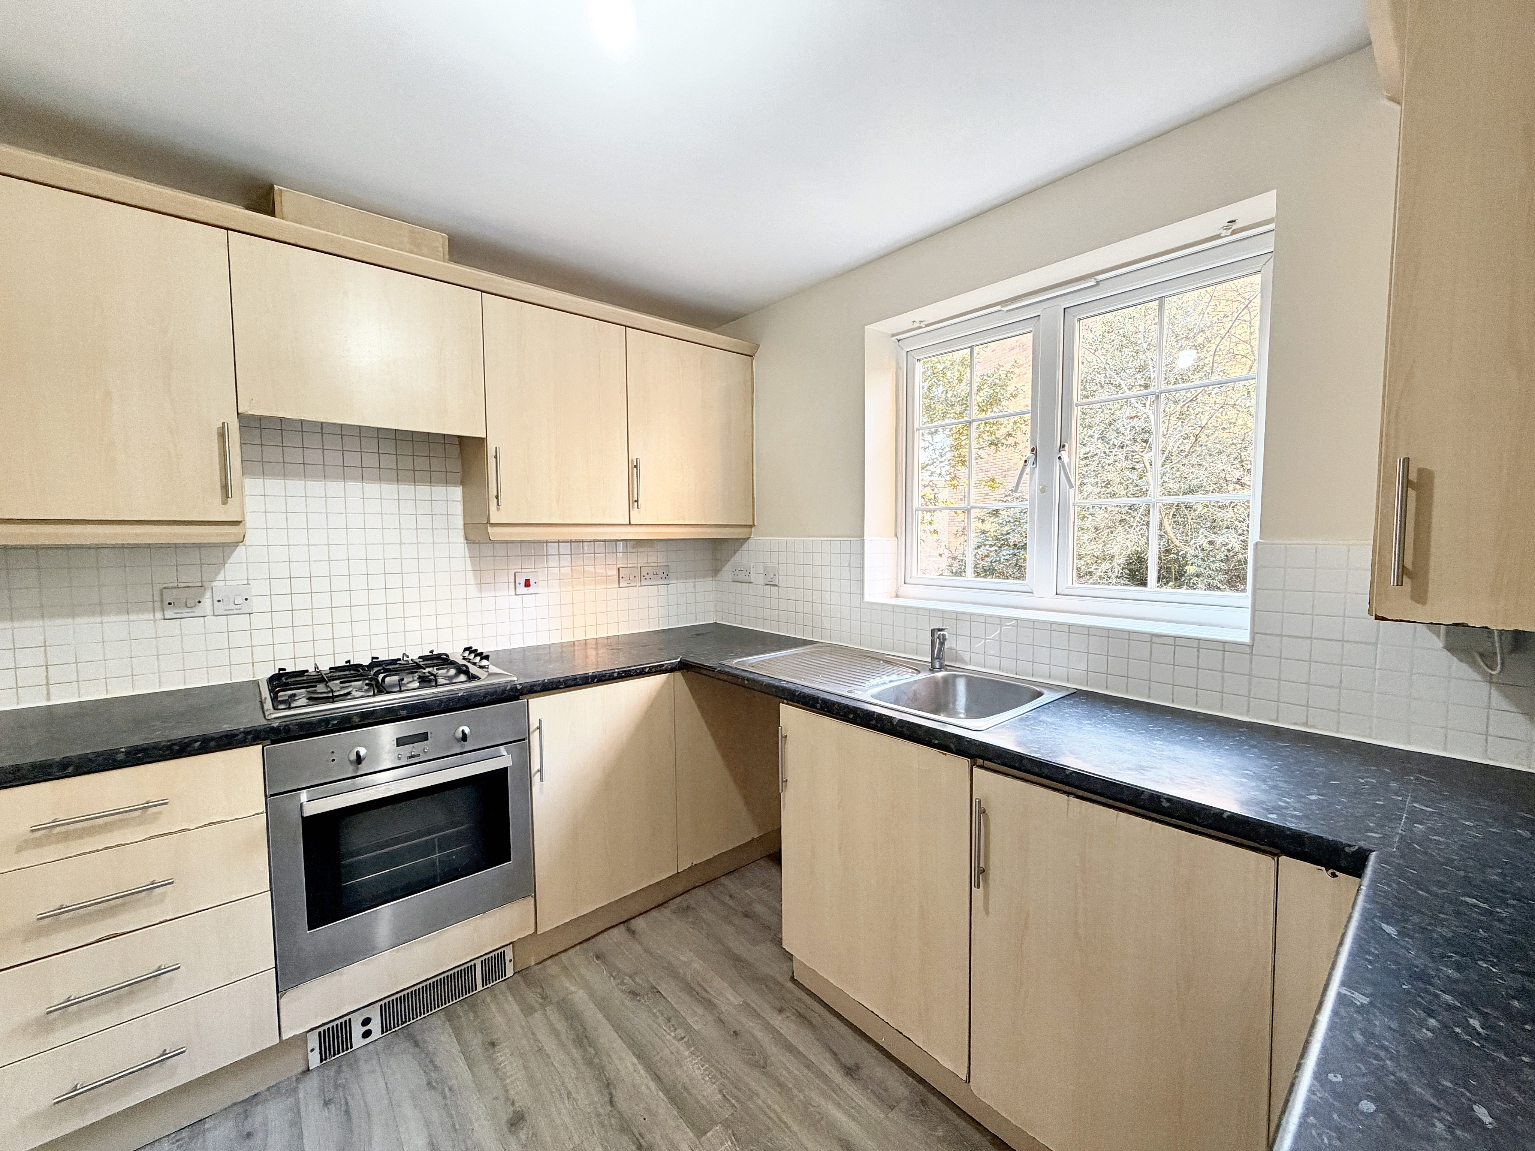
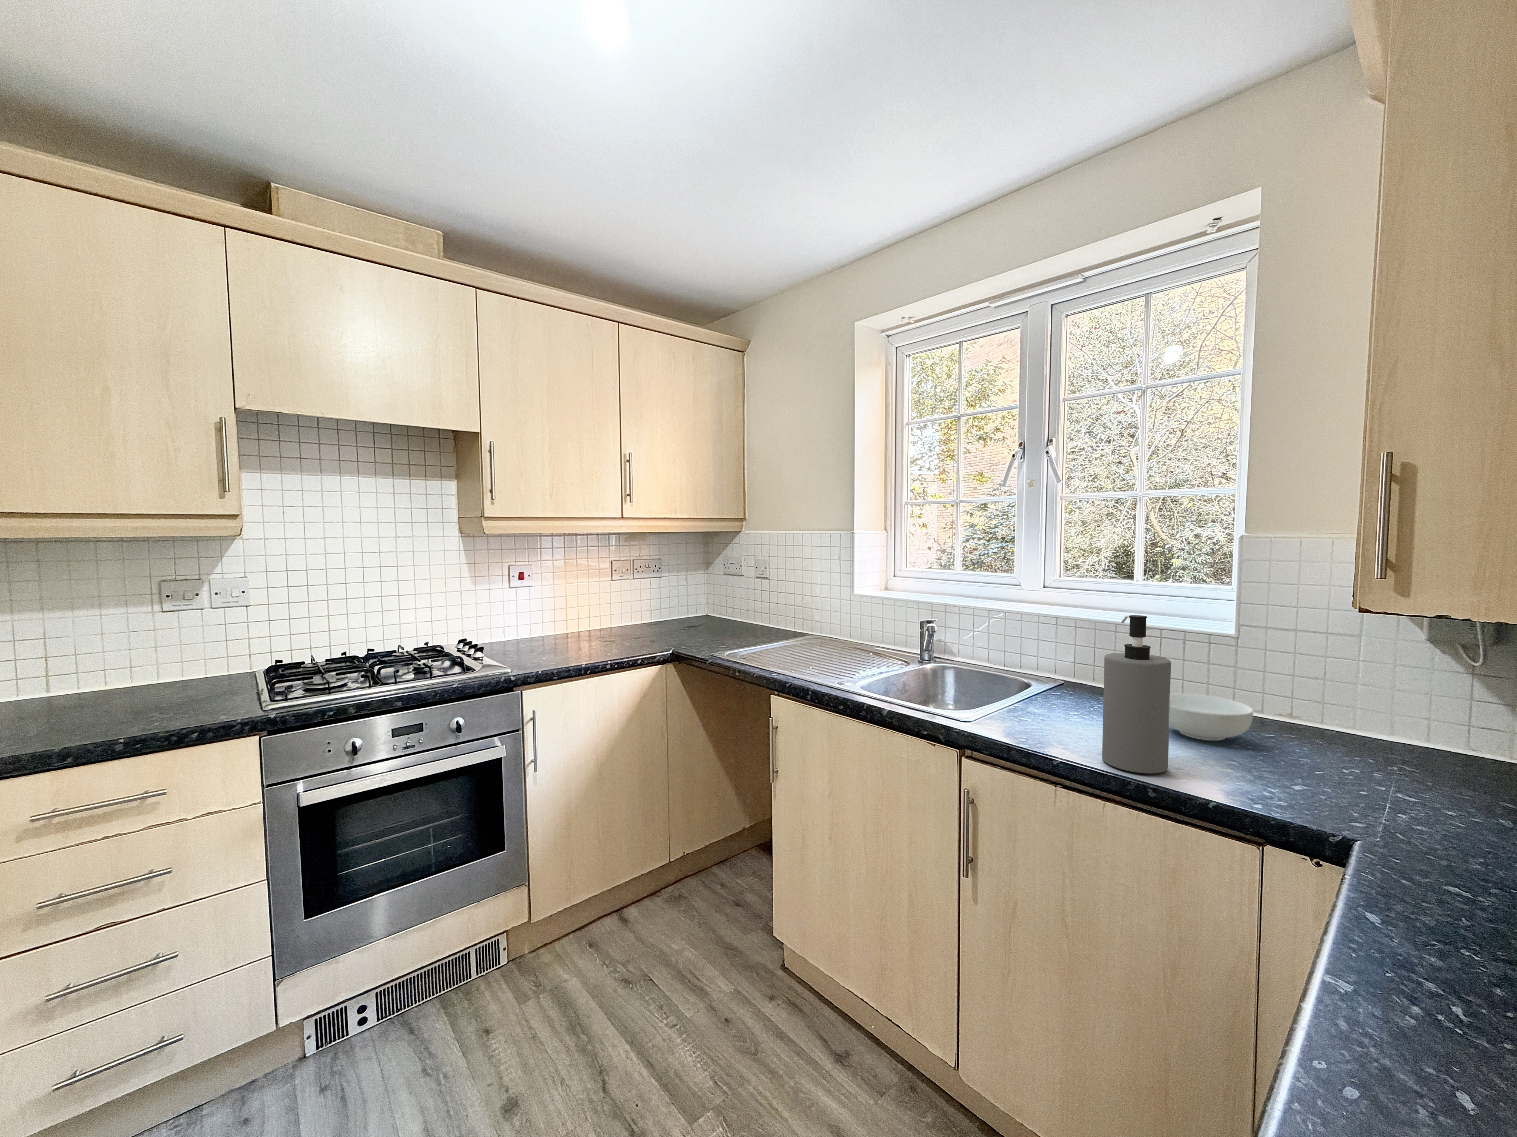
+ soap dispenser [1101,615,1172,774]
+ cereal bowl [1169,693,1254,740]
